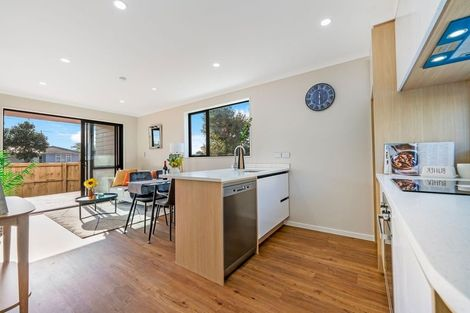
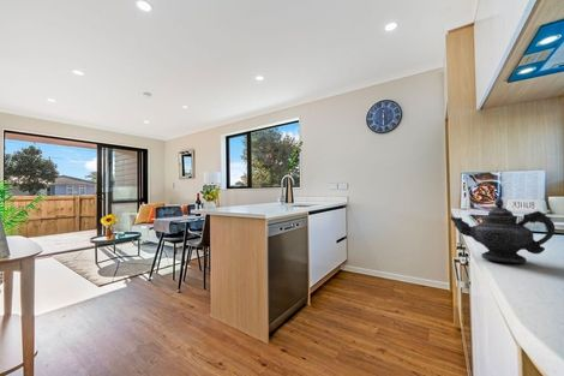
+ teapot [450,197,556,263]
